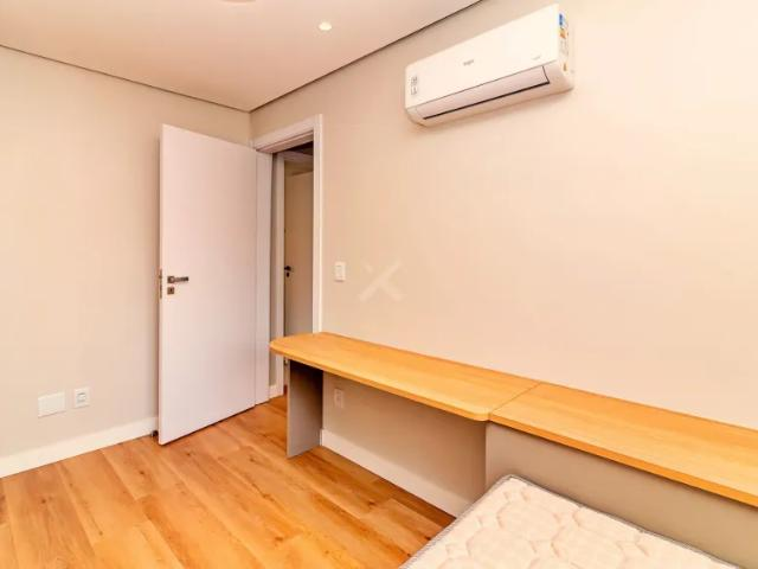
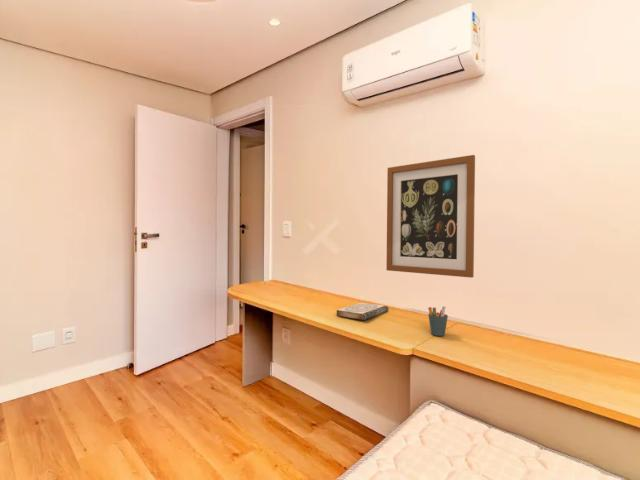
+ pen holder [427,306,449,337]
+ book [336,302,390,321]
+ wall art [385,154,476,279]
